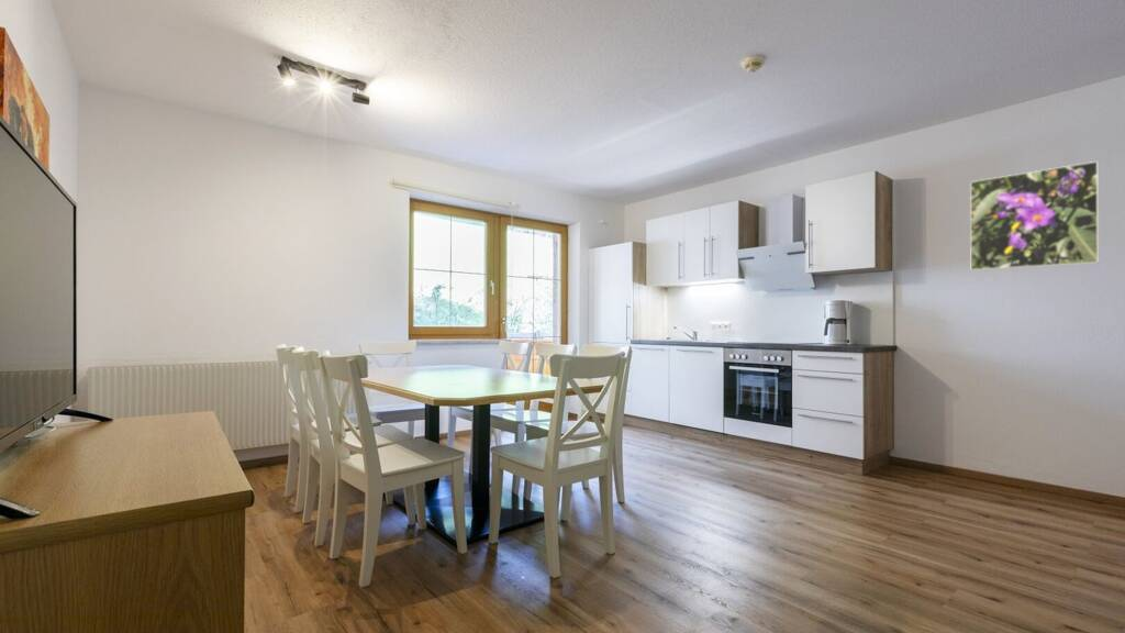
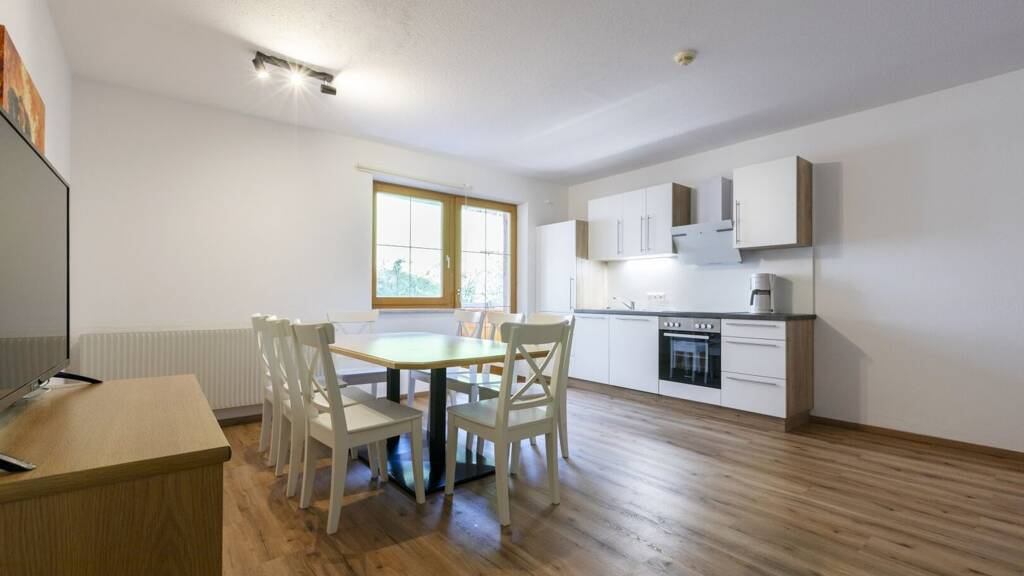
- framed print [969,160,1100,271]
